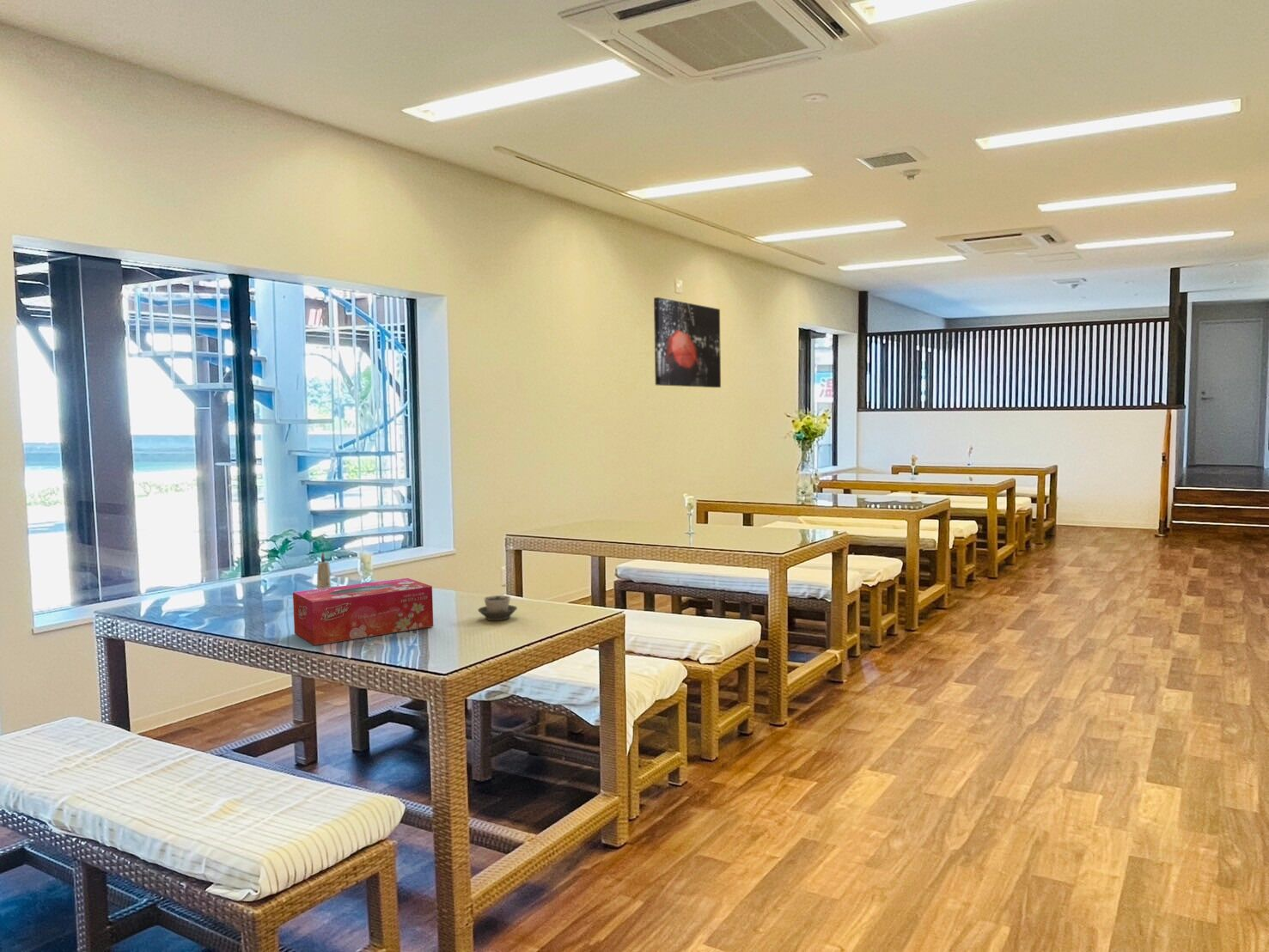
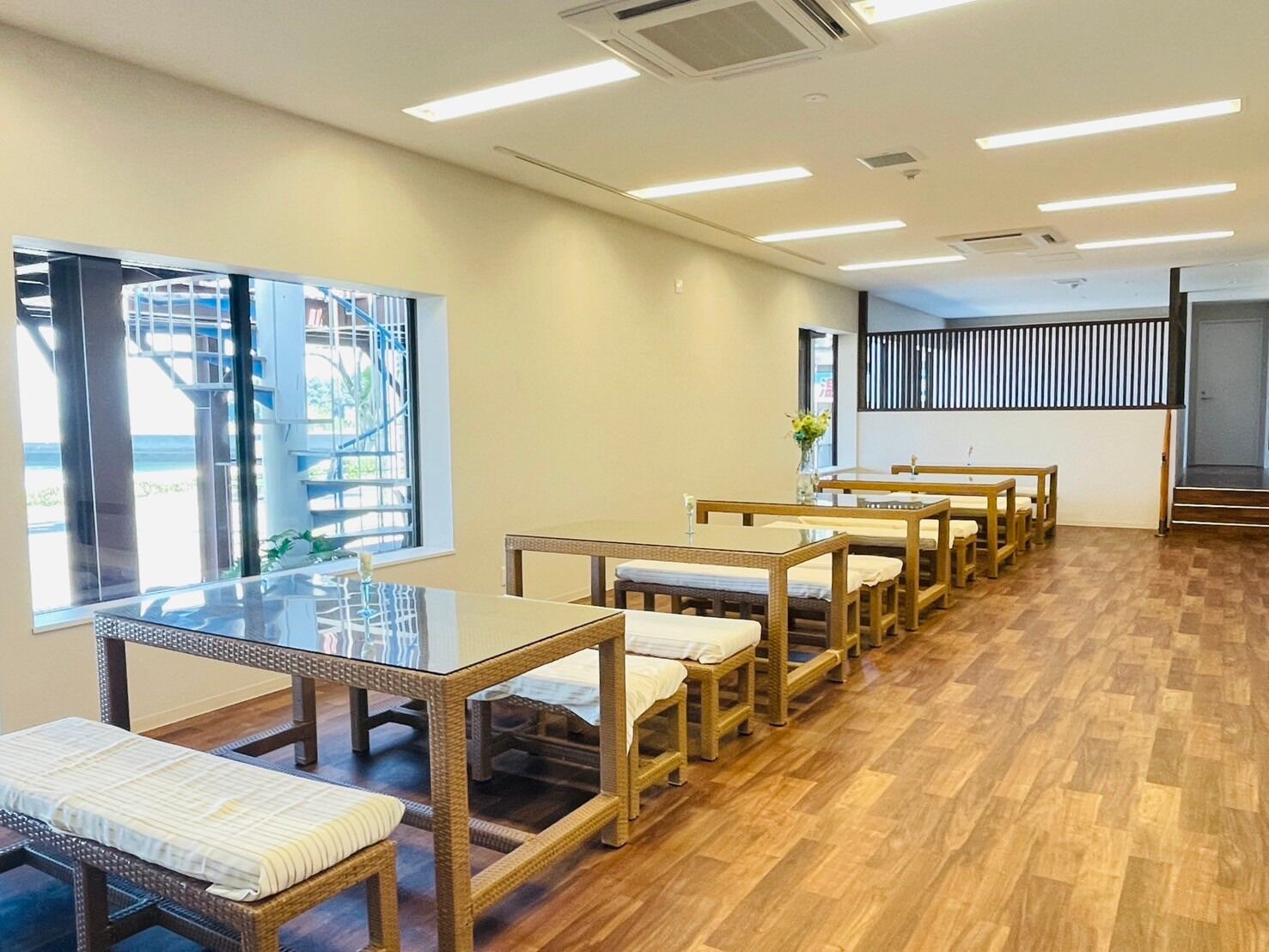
- candle [316,551,332,589]
- wall art [653,296,722,388]
- tissue box [292,577,434,646]
- cup [477,595,518,621]
